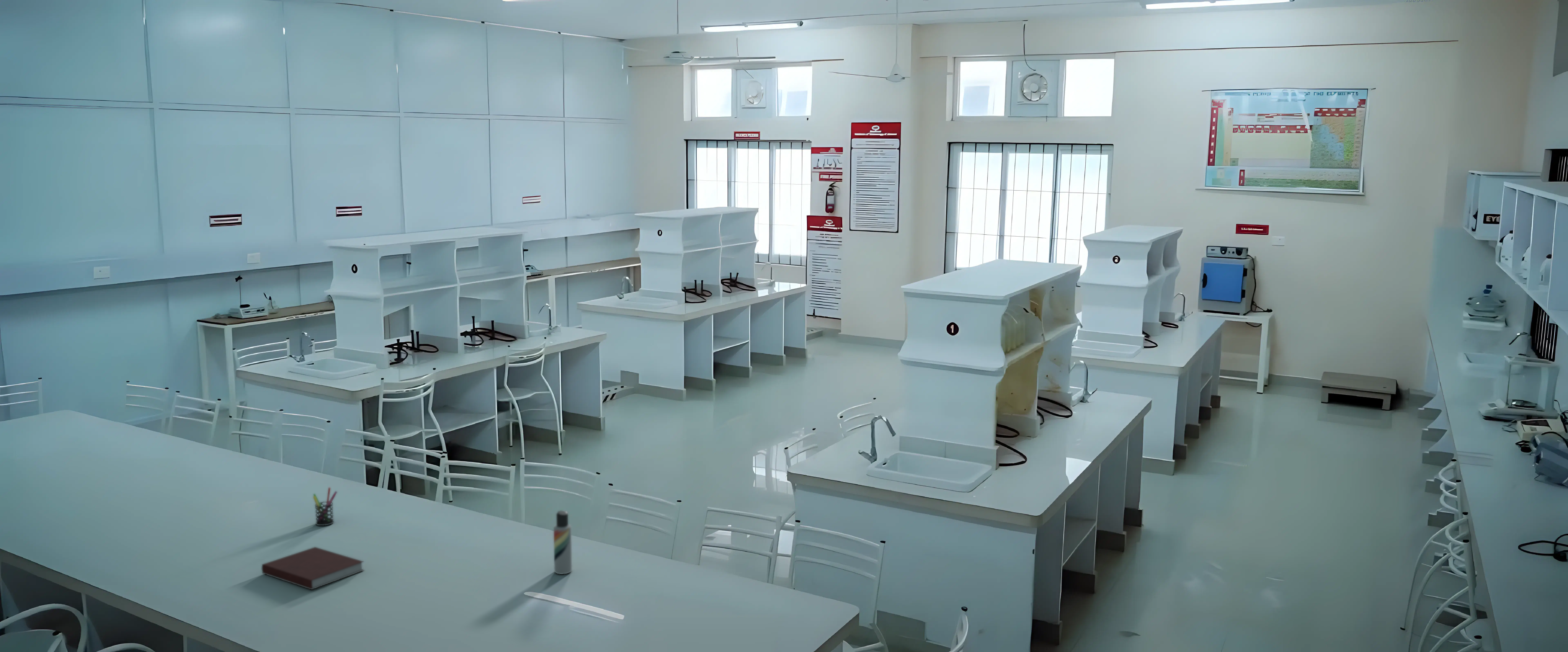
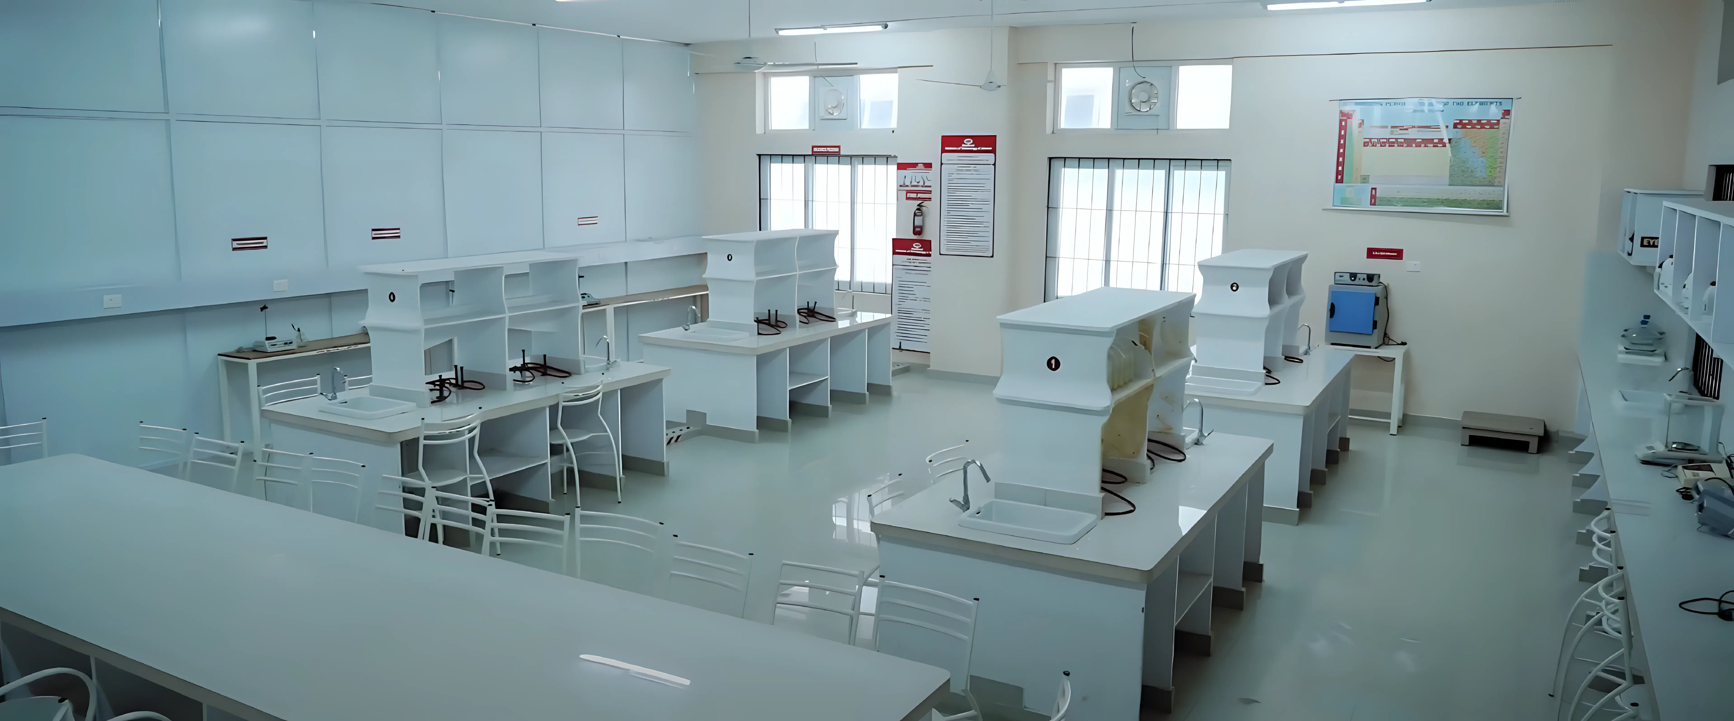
- notebook [261,546,364,590]
- lotion bottle [553,510,573,575]
- pen holder [312,487,338,526]
